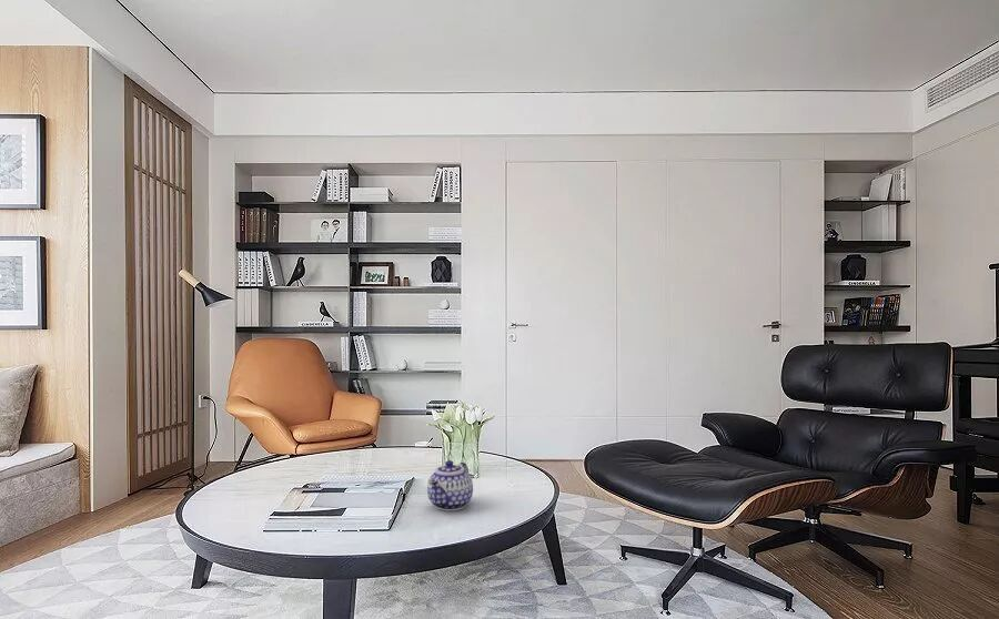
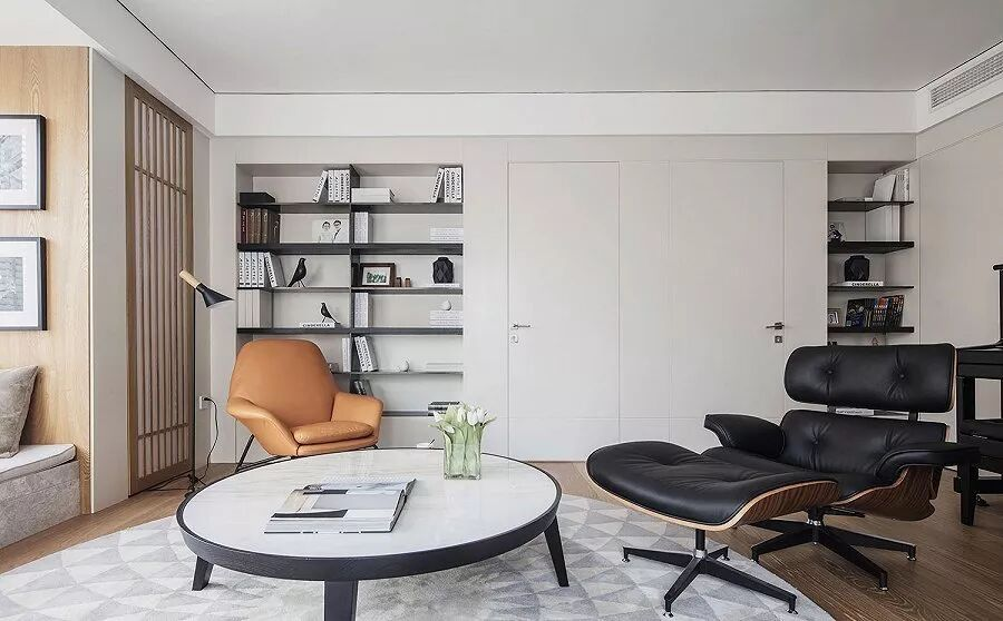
- teapot [426,459,474,511]
